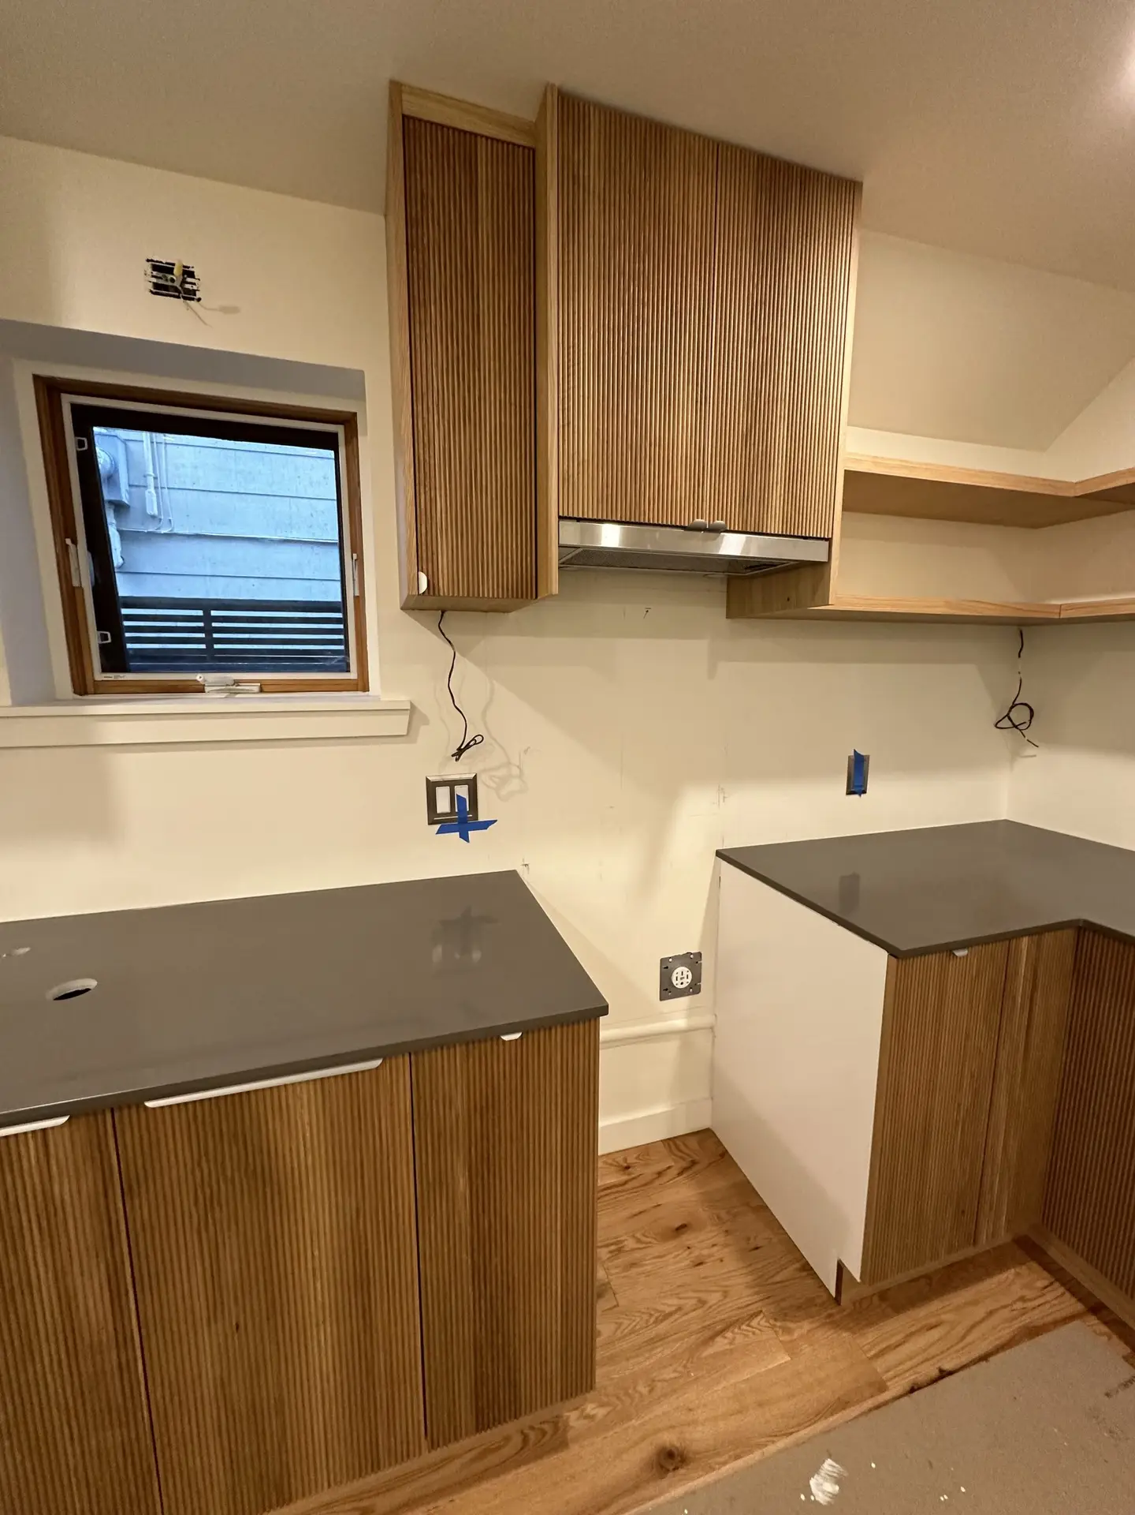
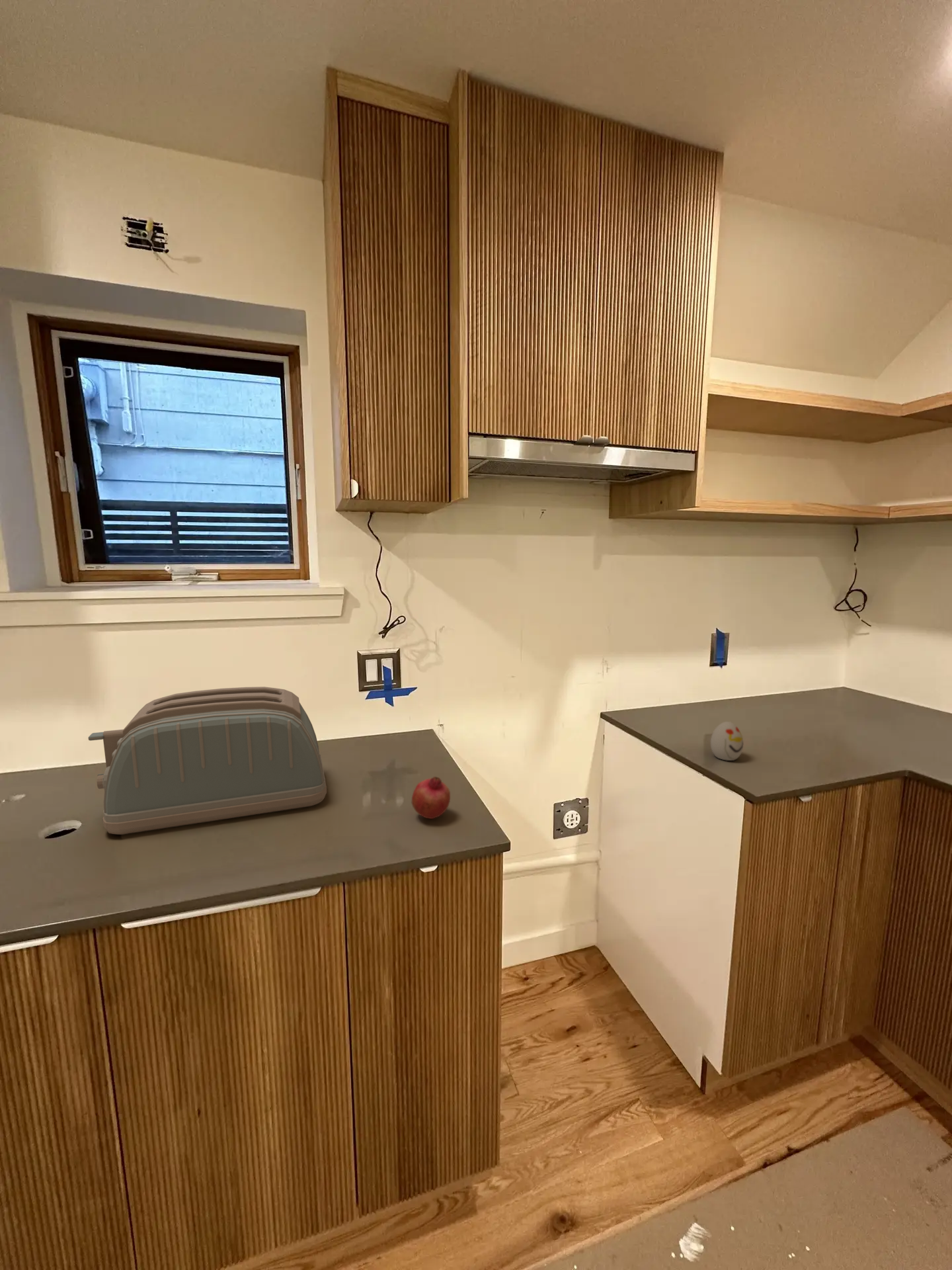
+ toaster [88,686,327,835]
+ decorative egg [710,721,744,761]
+ fruit [411,776,451,820]
